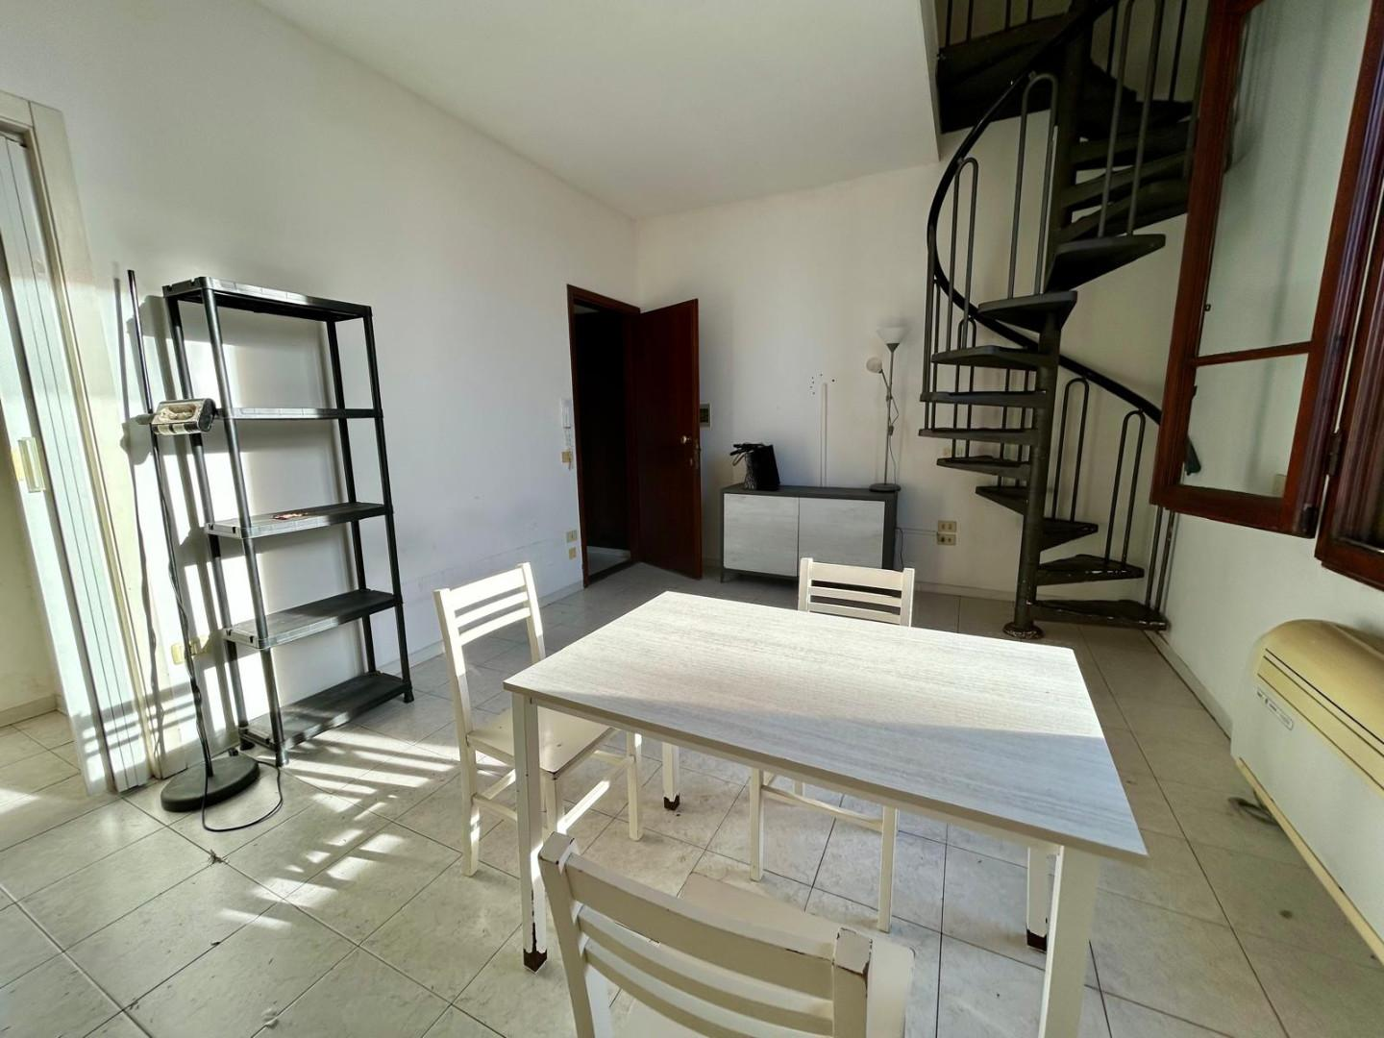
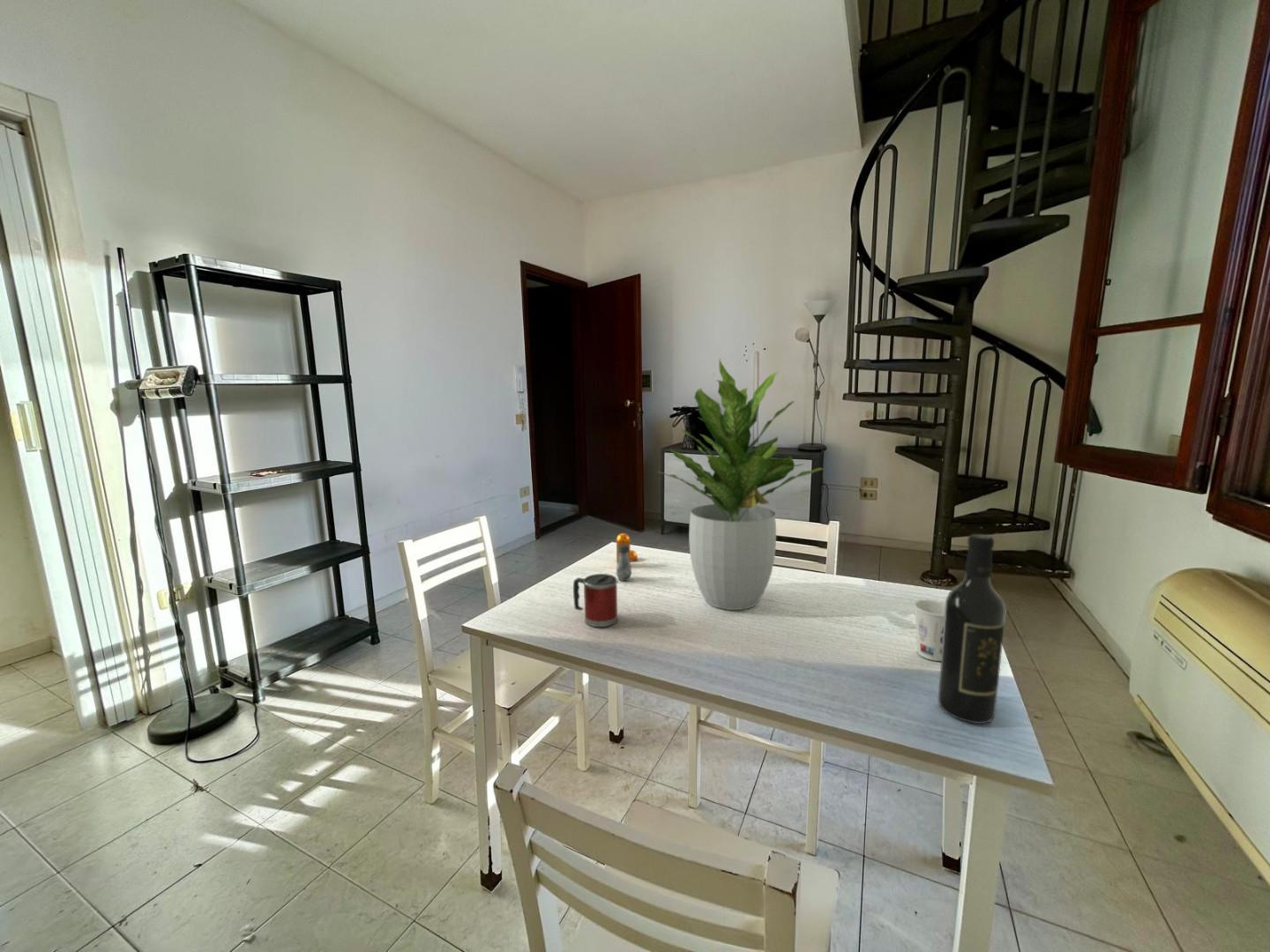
+ pepper shaker [616,532,639,564]
+ wine bottle [938,533,1007,725]
+ salt shaker [615,545,632,582]
+ mug [572,573,619,628]
+ cup [913,599,945,662]
+ potted plant [656,358,824,611]
